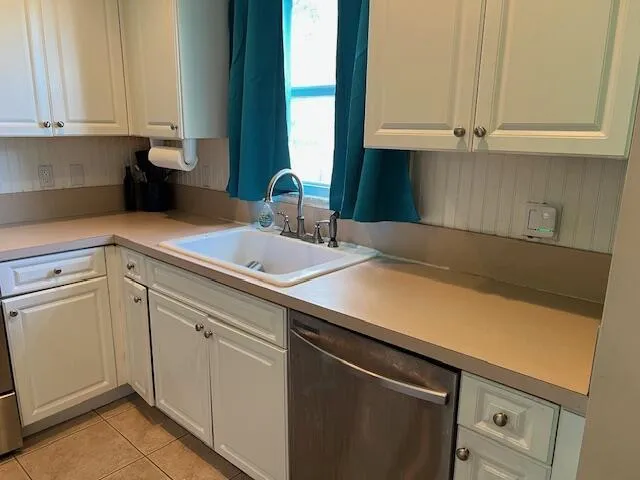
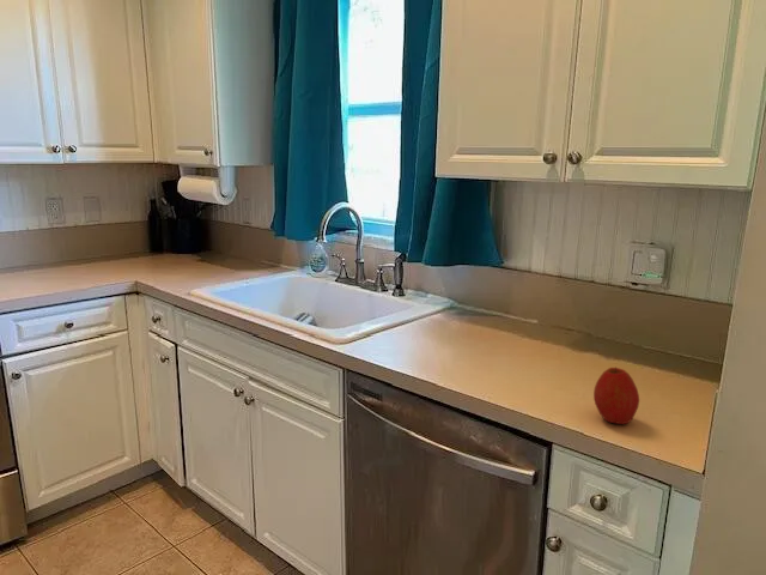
+ apple [592,365,640,425]
